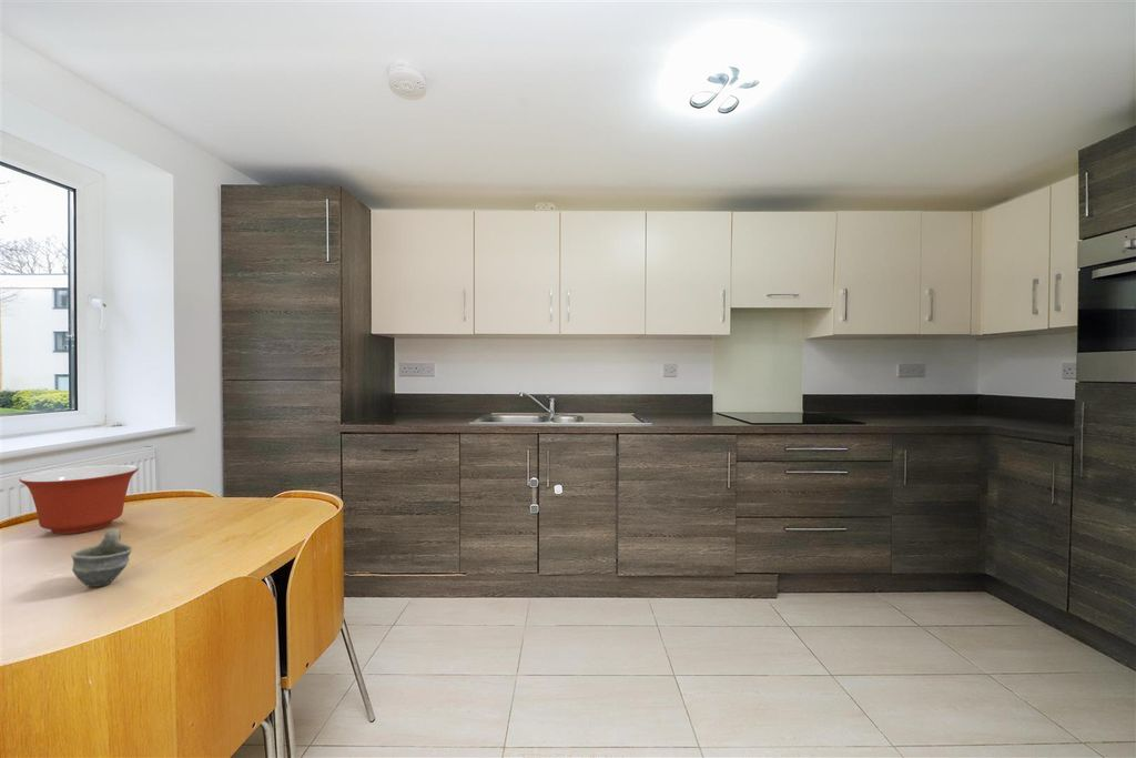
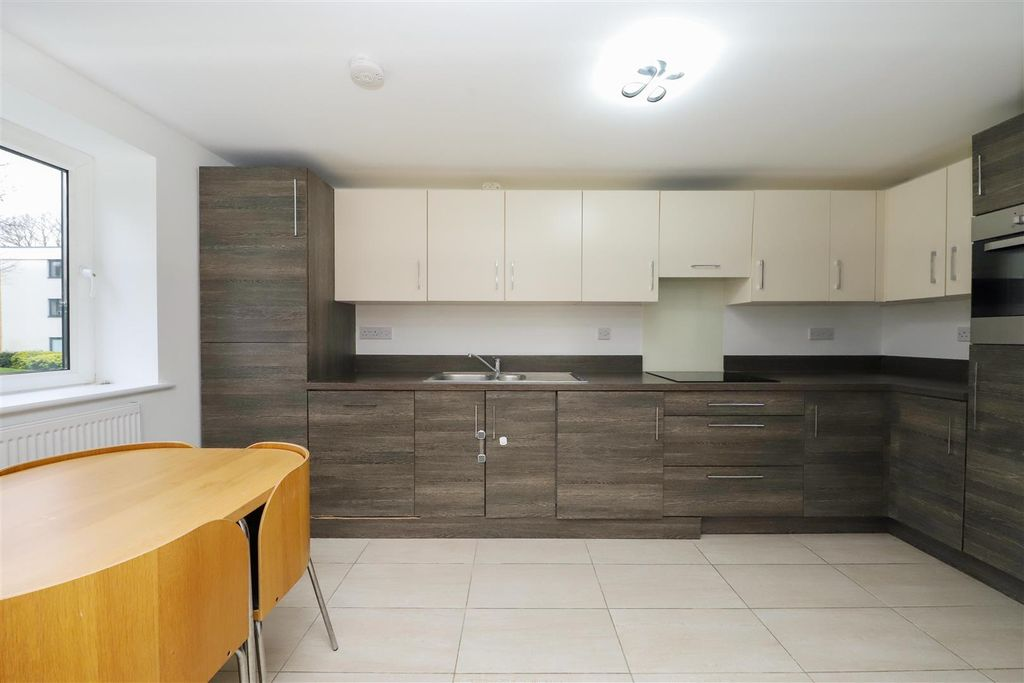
- cup [70,528,133,588]
- mixing bowl [18,464,140,535]
